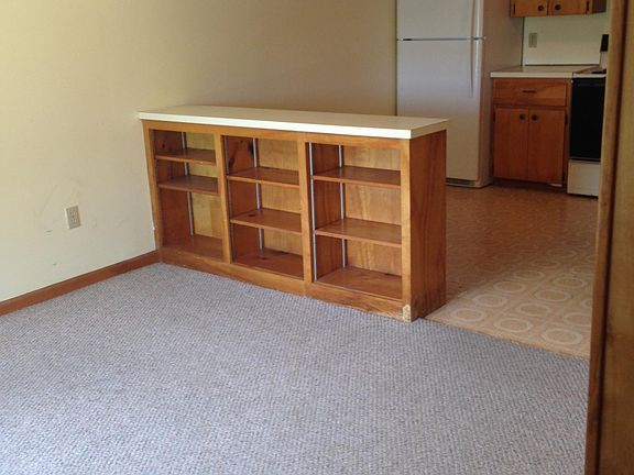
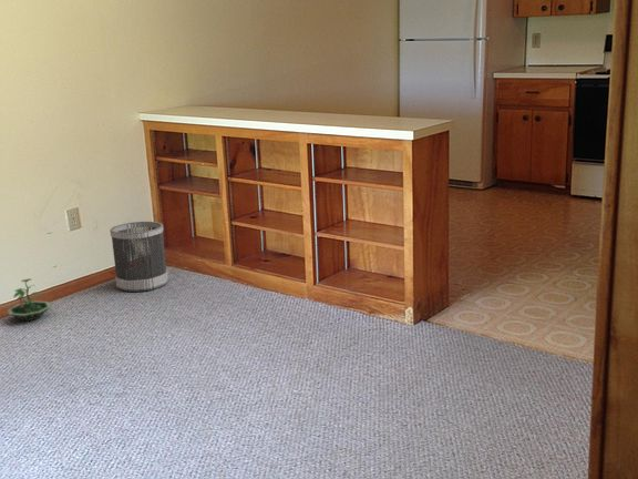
+ wastebasket [109,221,169,293]
+ terrarium [7,277,52,322]
